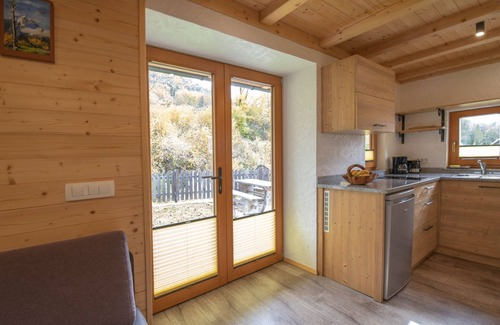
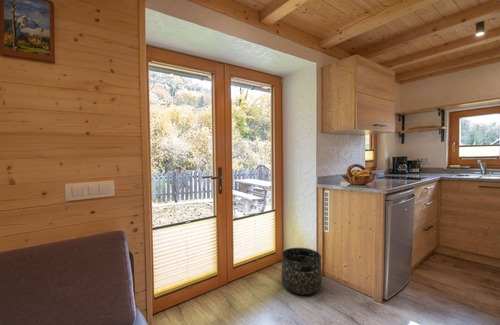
+ basket [281,247,323,296]
